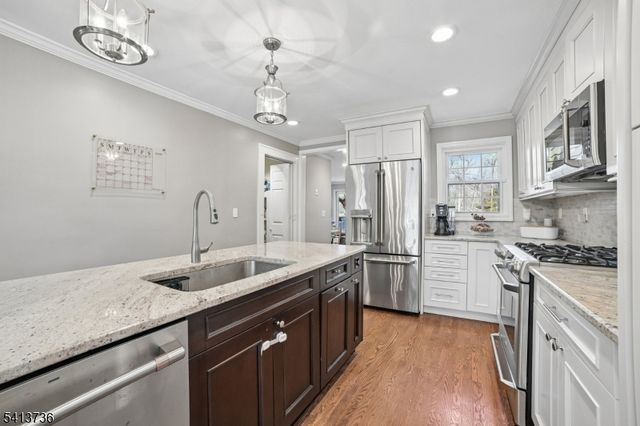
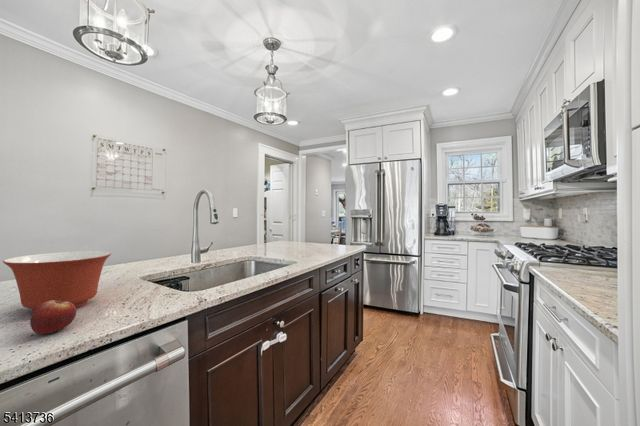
+ fruit [29,299,77,335]
+ mixing bowl [2,250,112,312]
